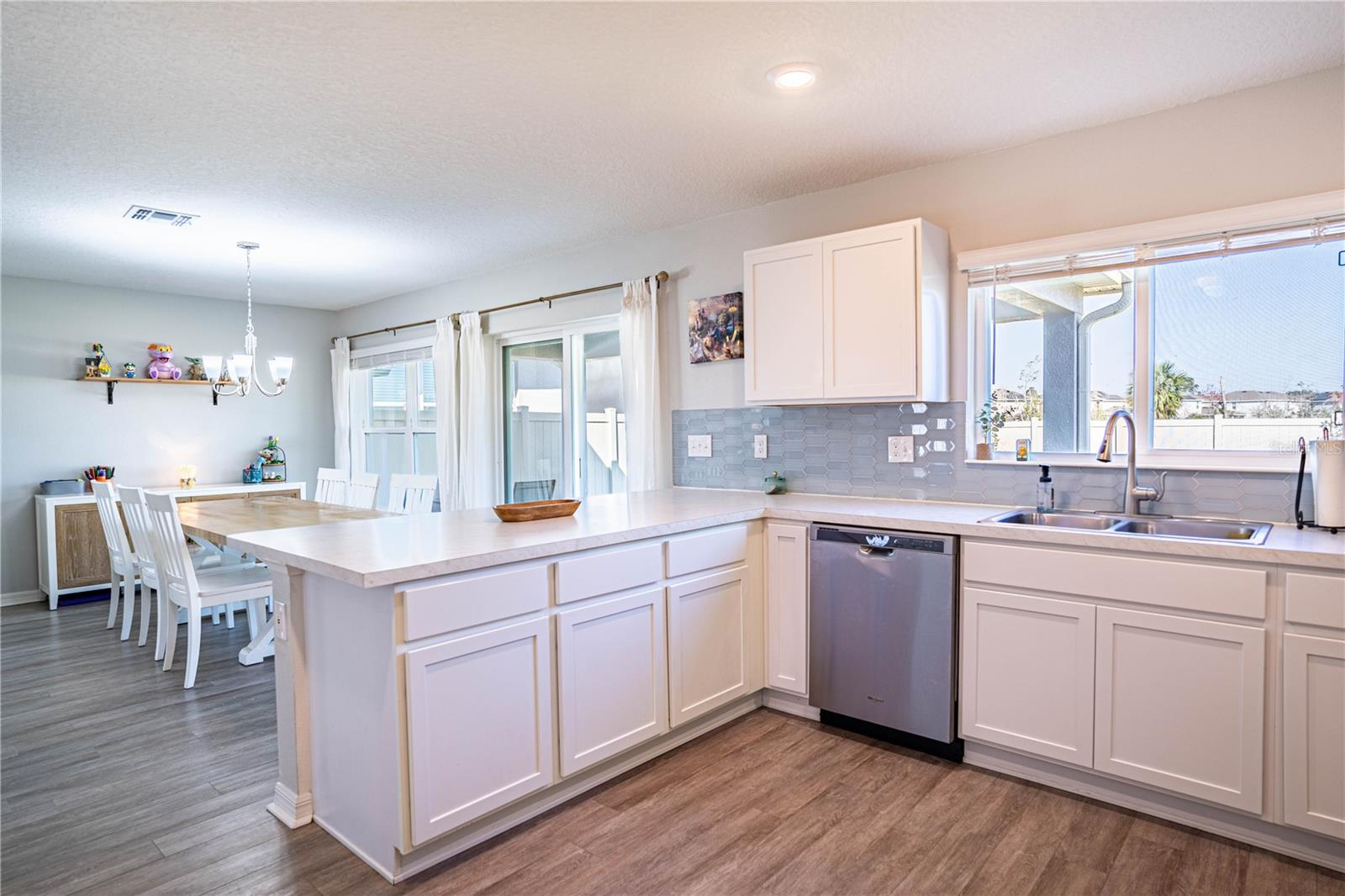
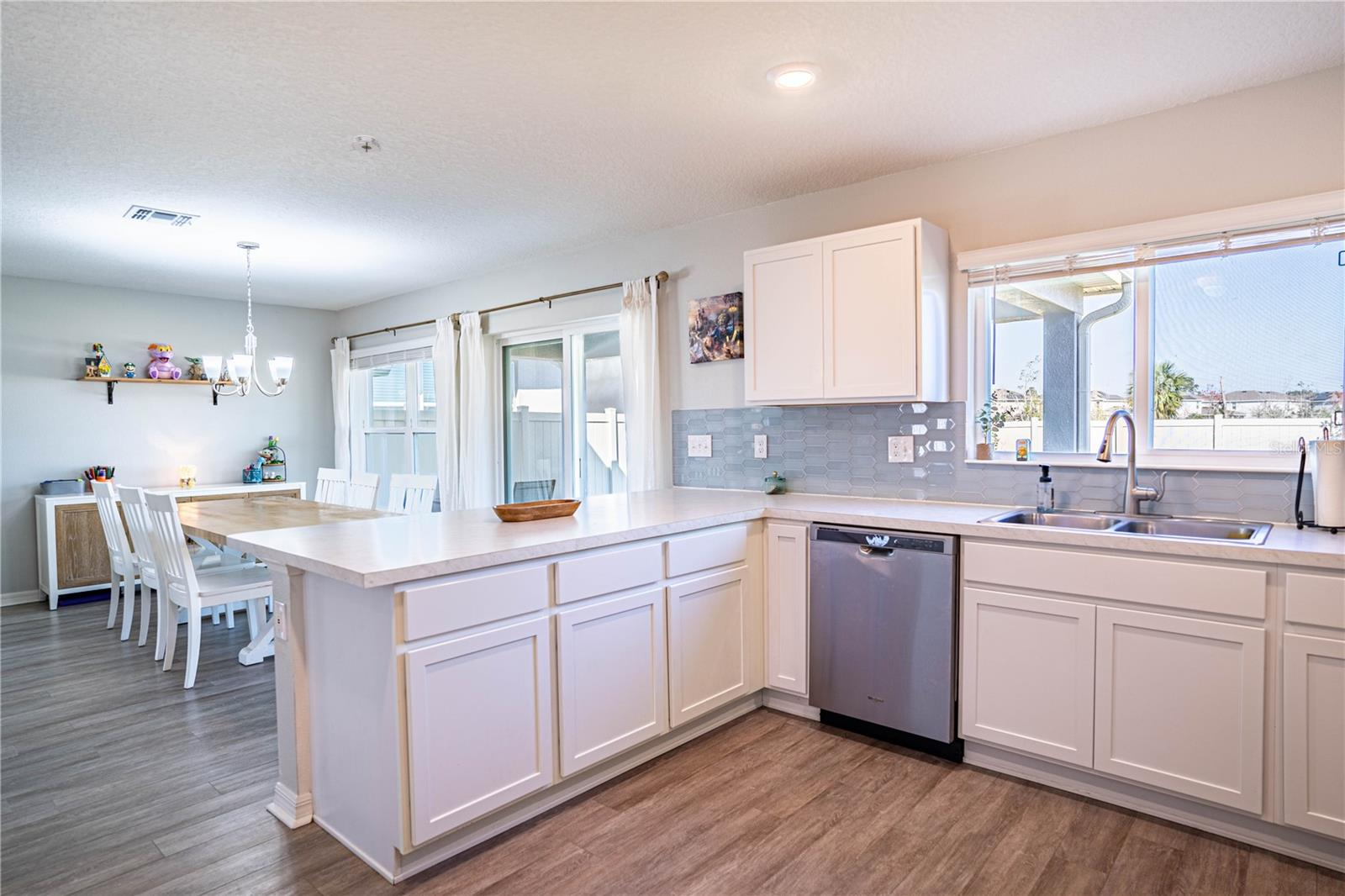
+ smoke detector [350,134,383,153]
